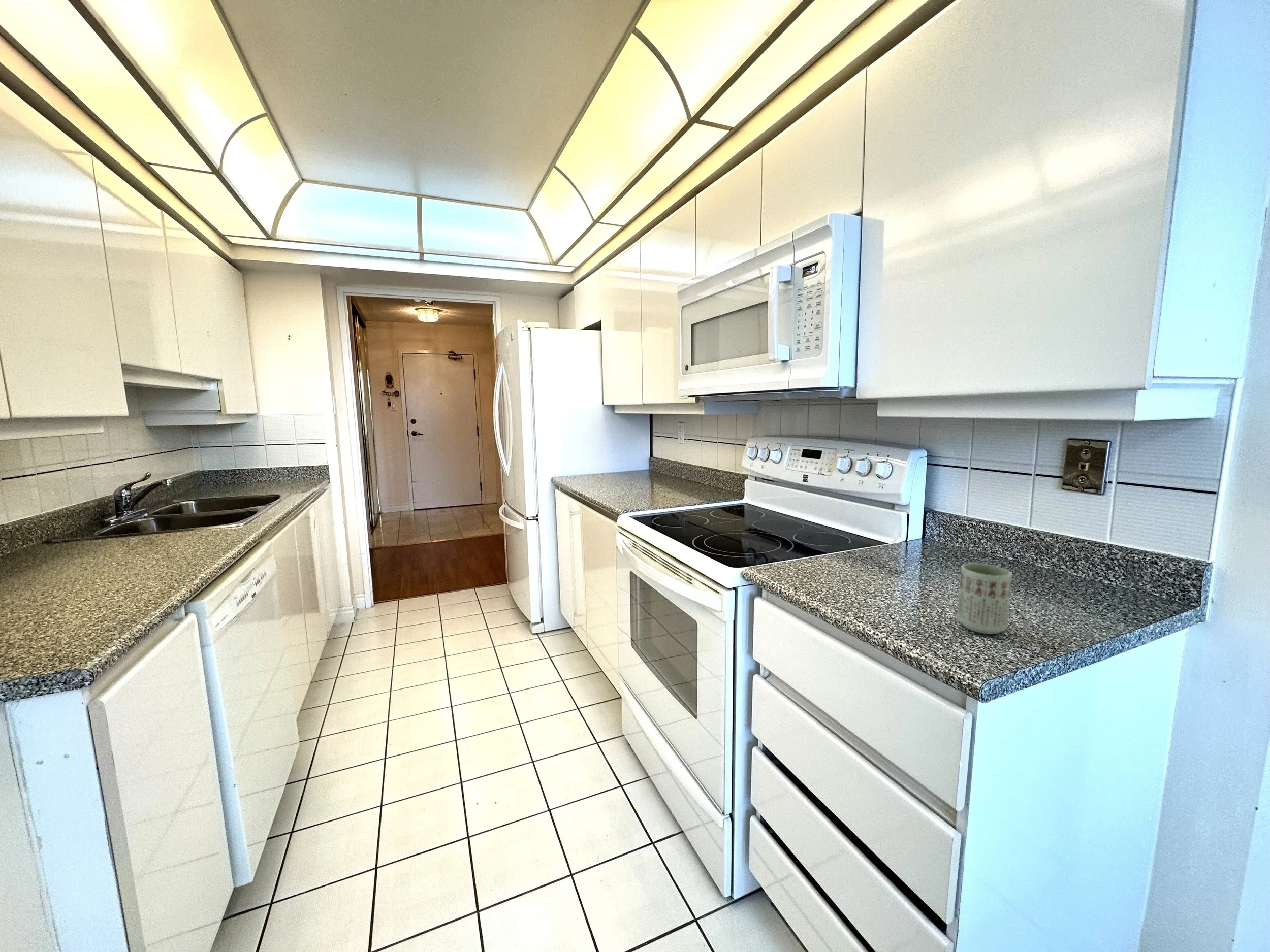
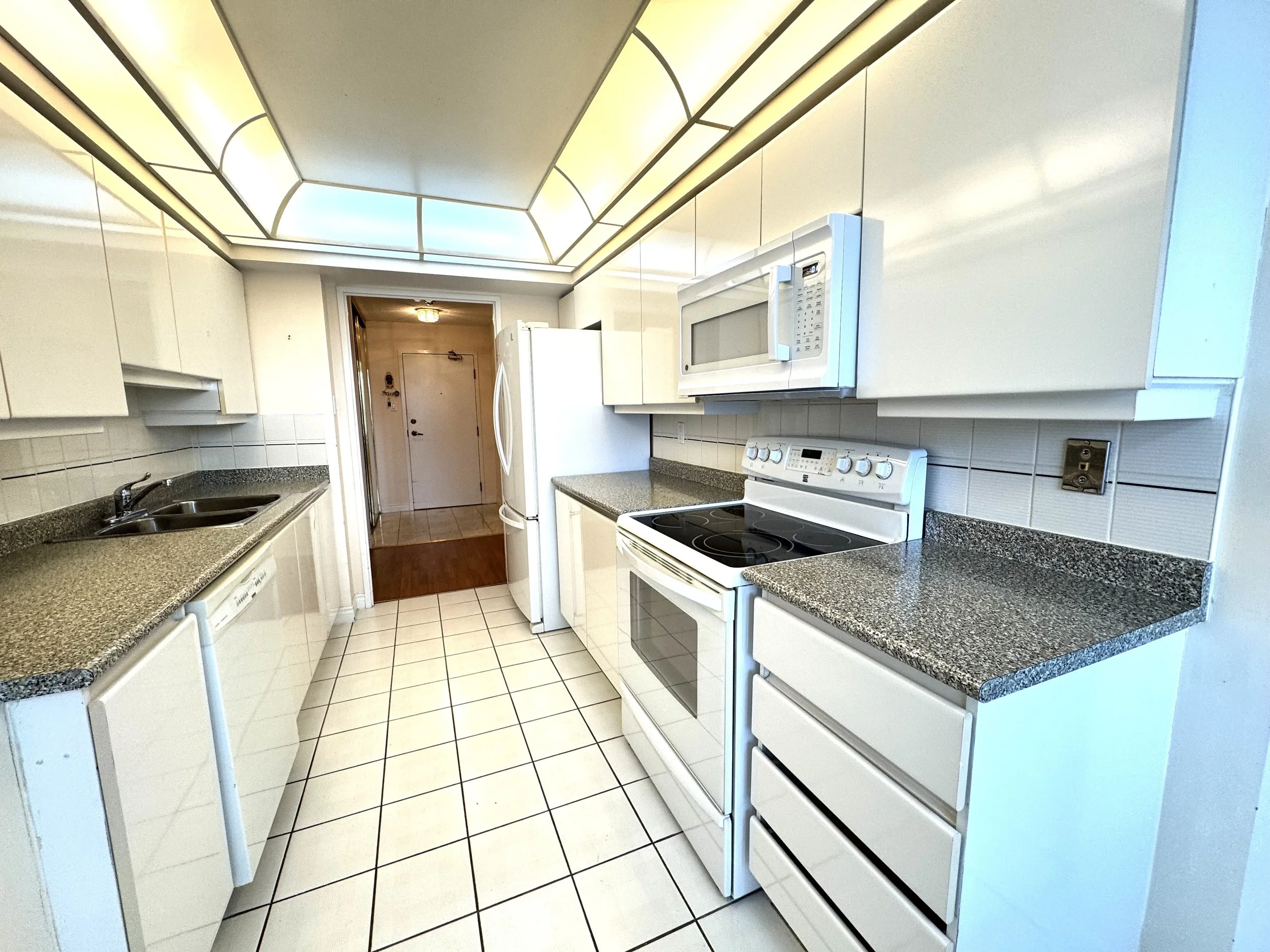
- cup [957,563,1013,635]
